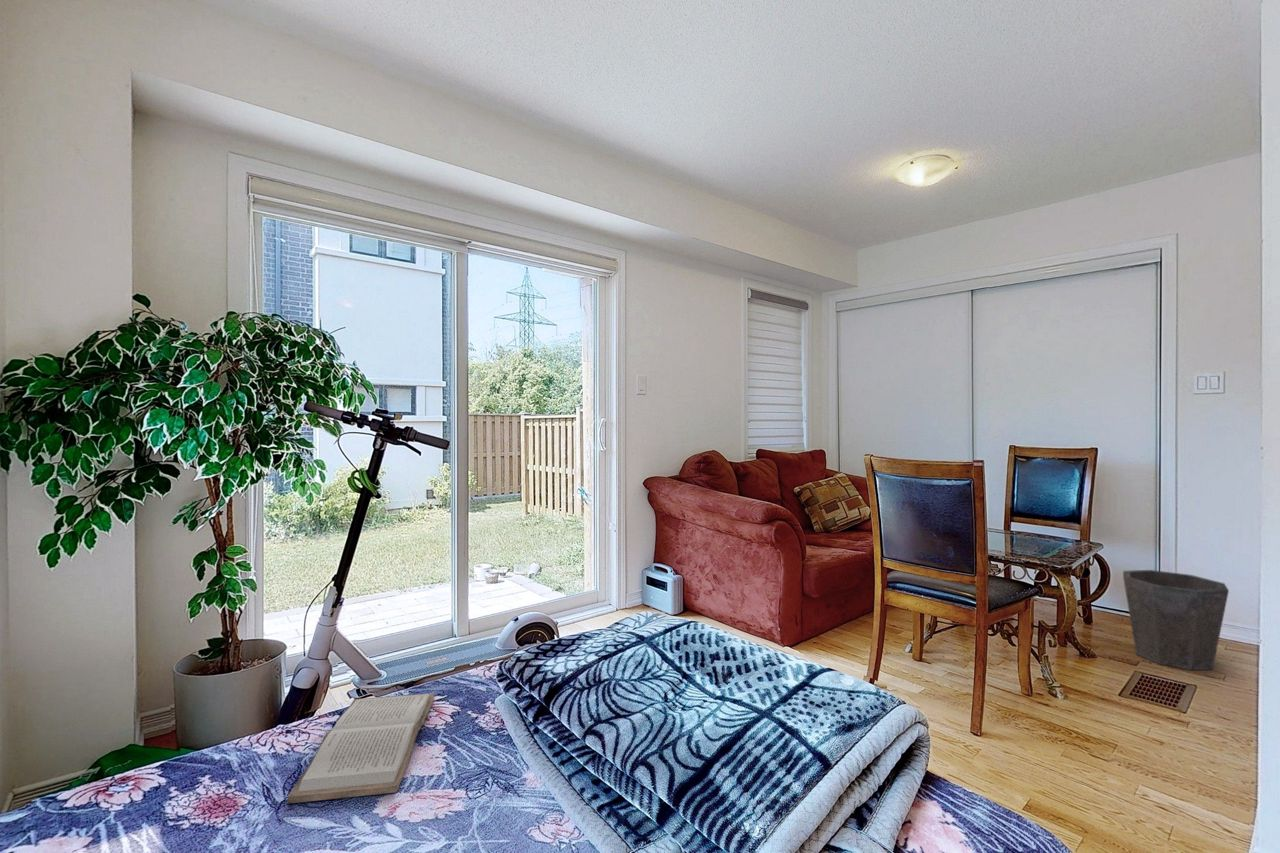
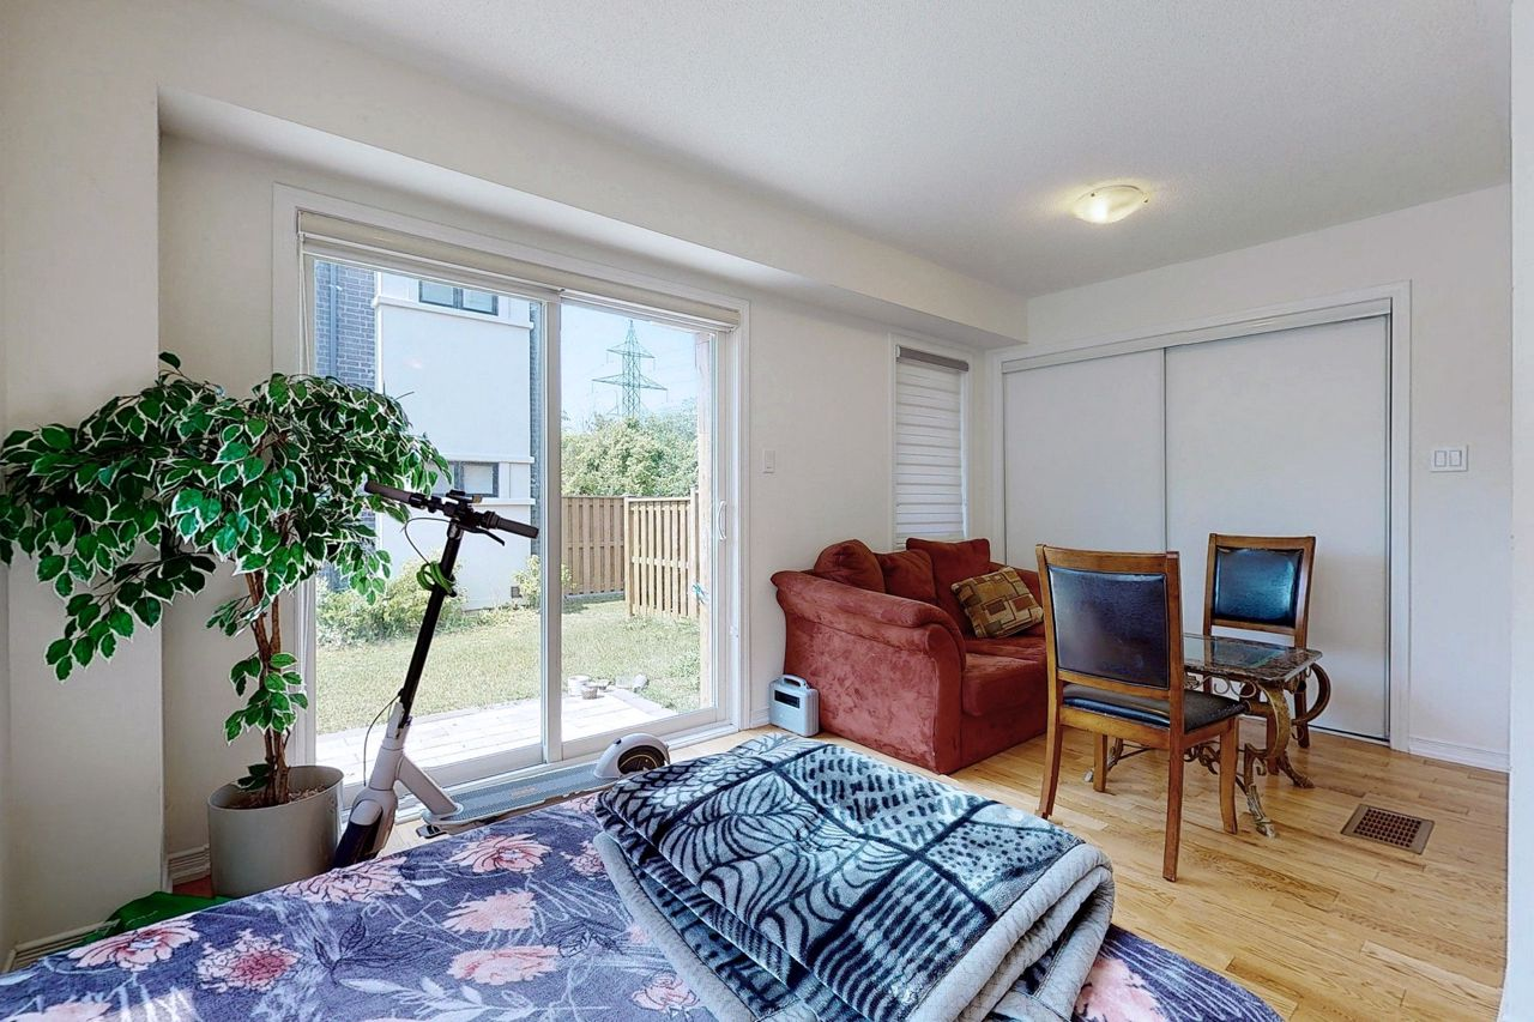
- book [286,692,435,804]
- waste bin [1122,569,1230,671]
